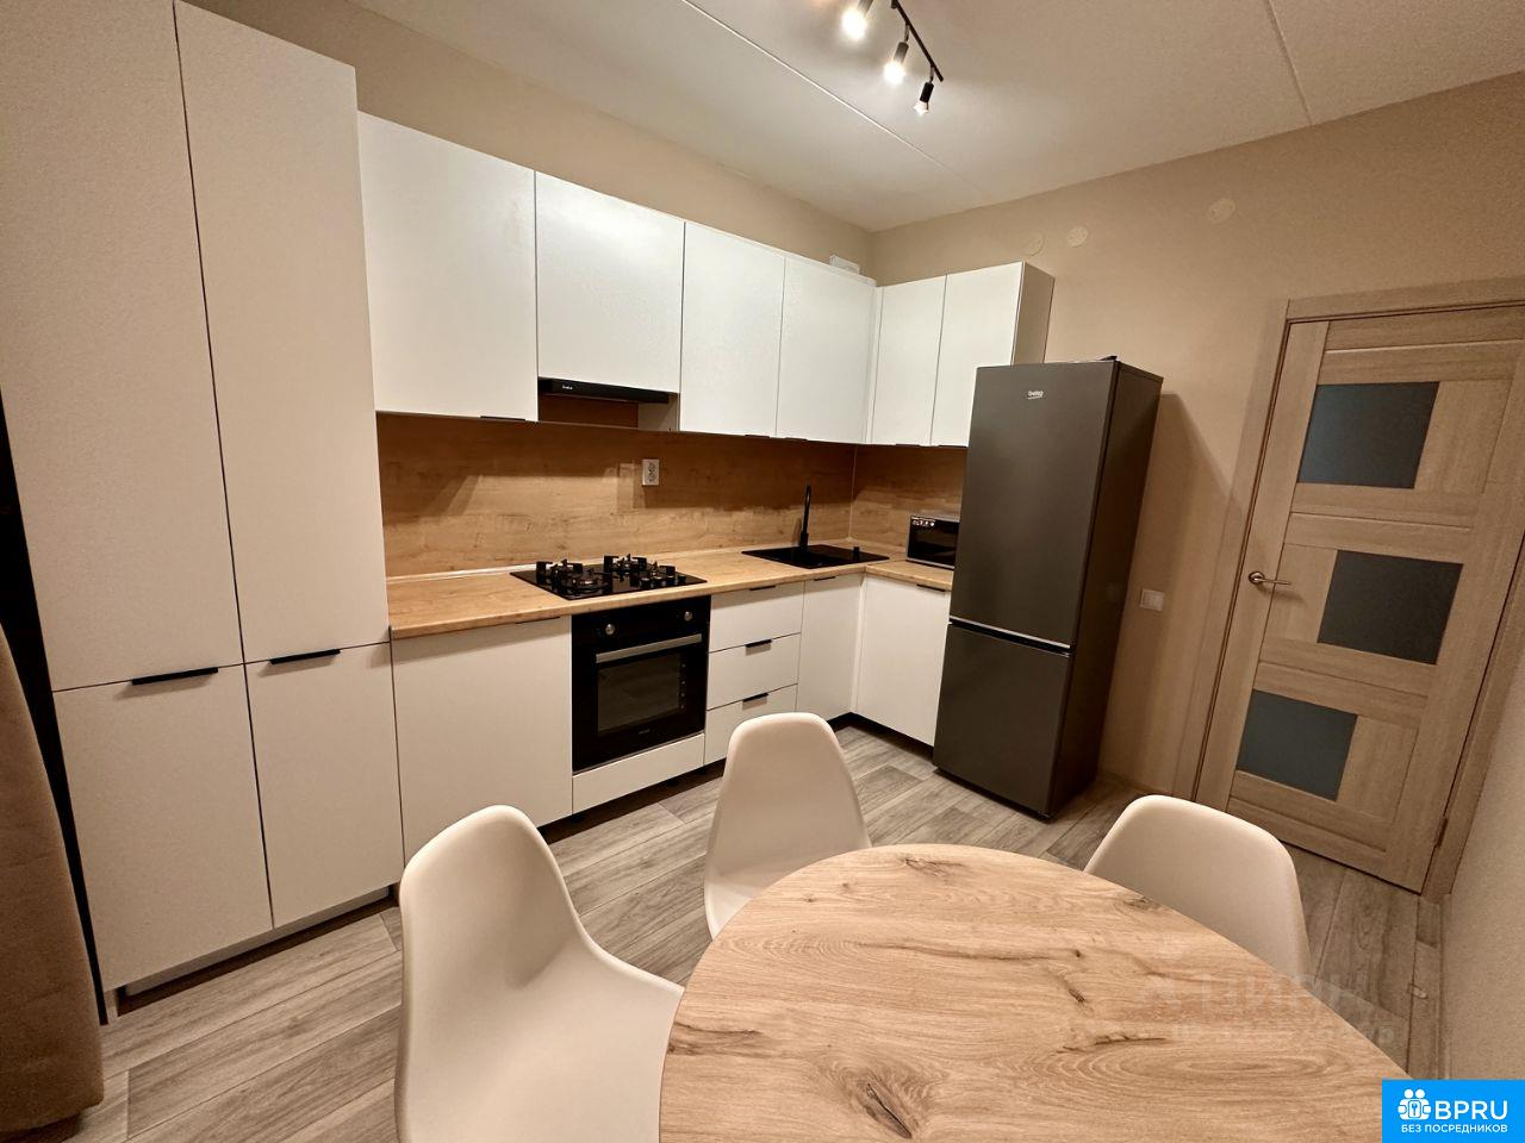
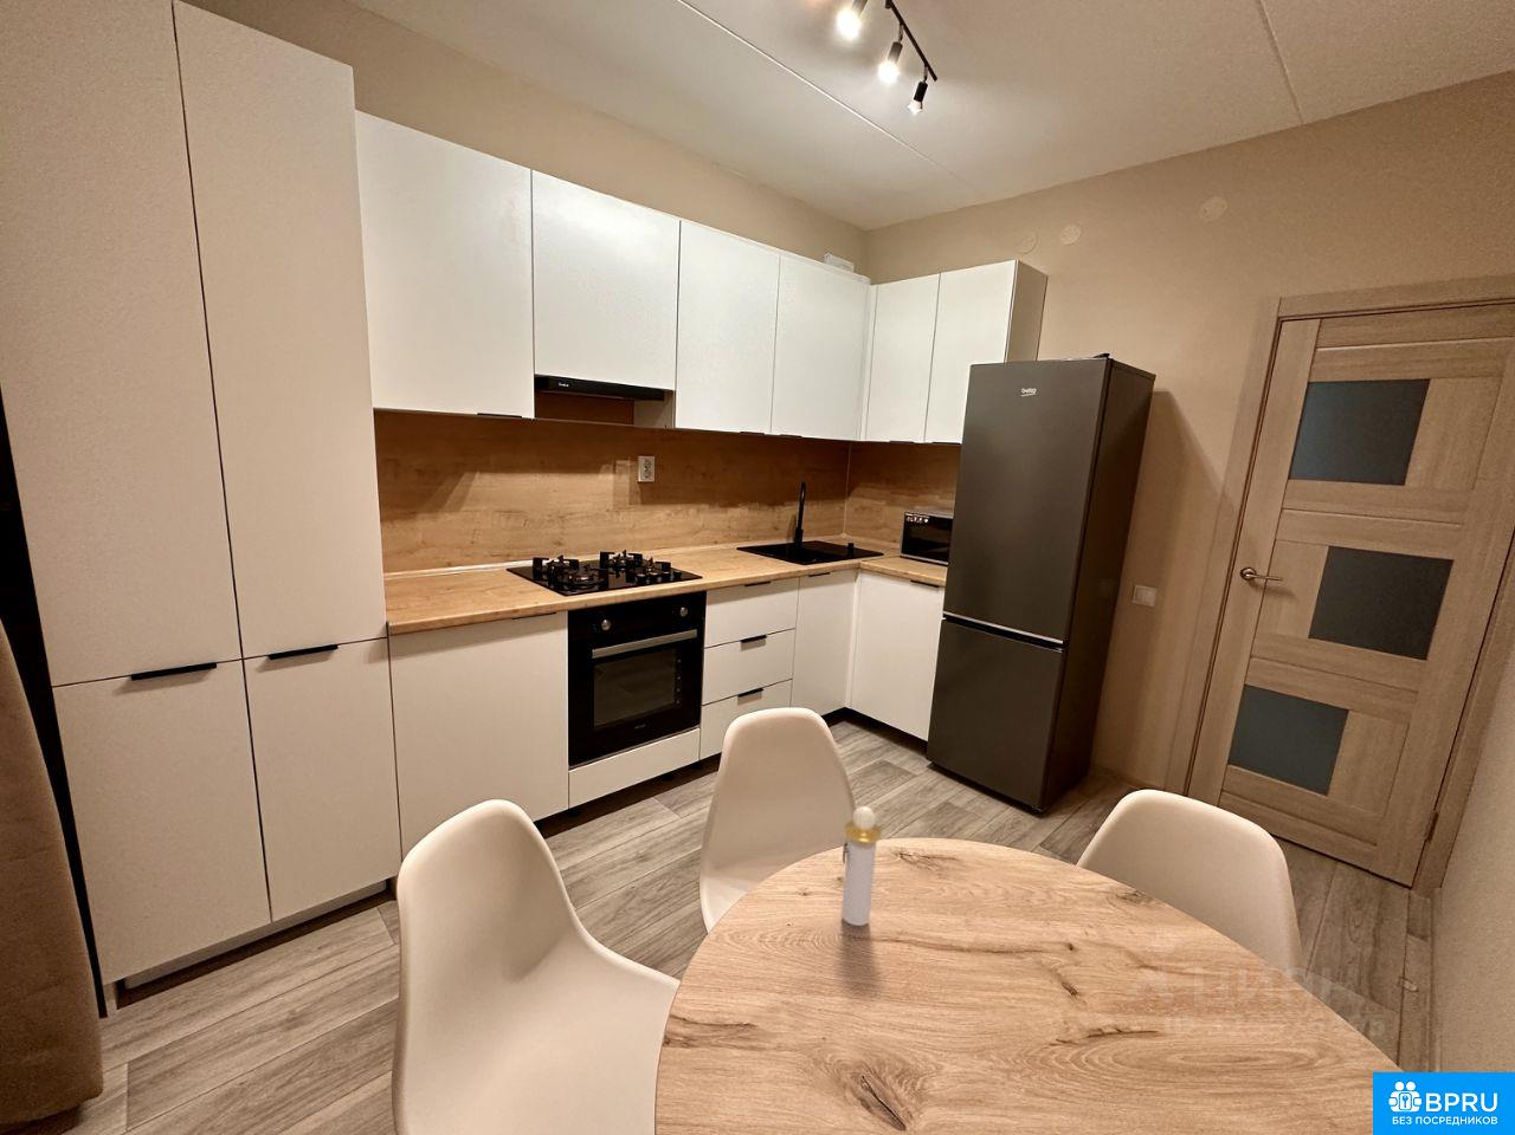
+ perfume bottle [840,805,883,926]
